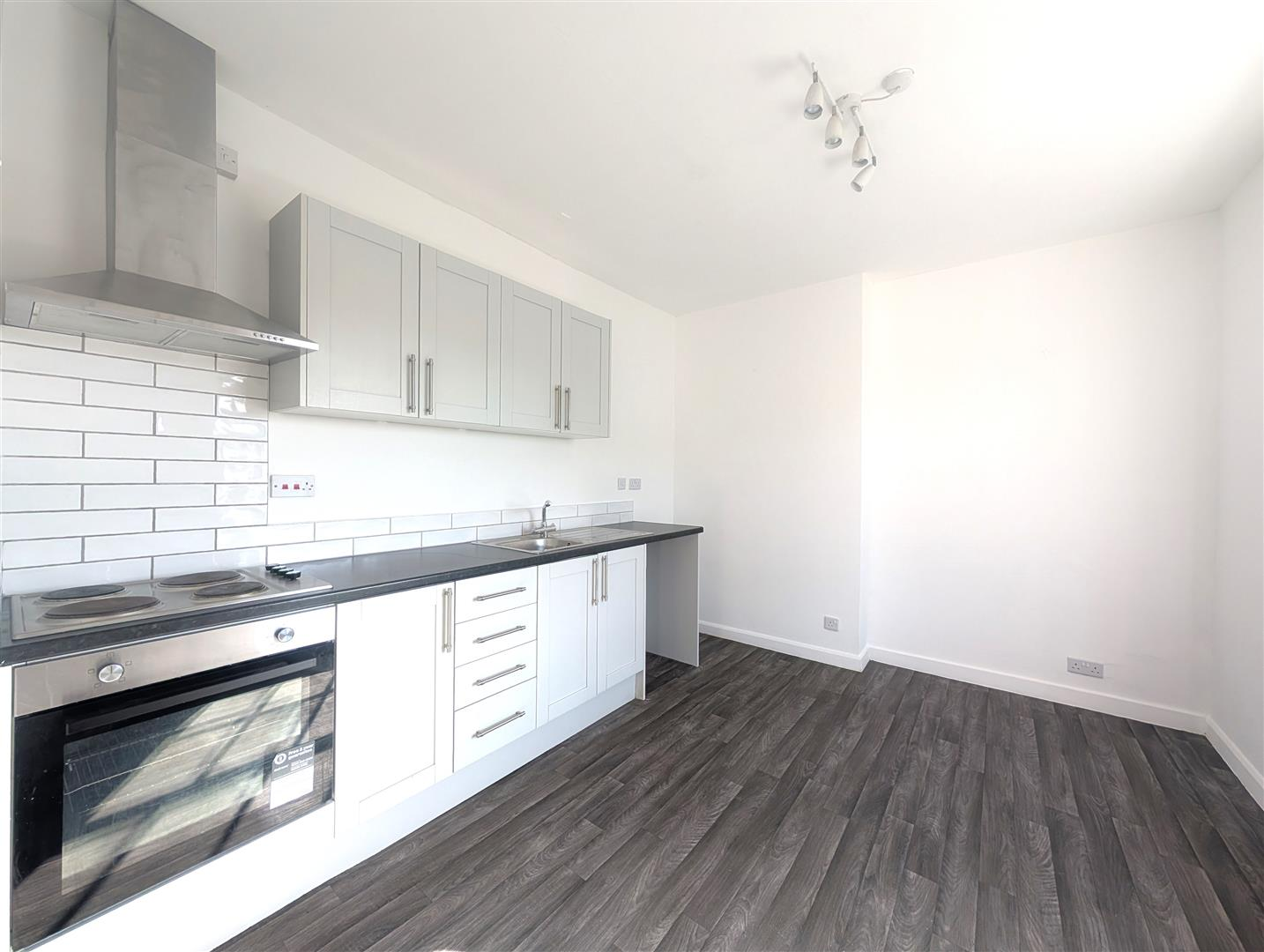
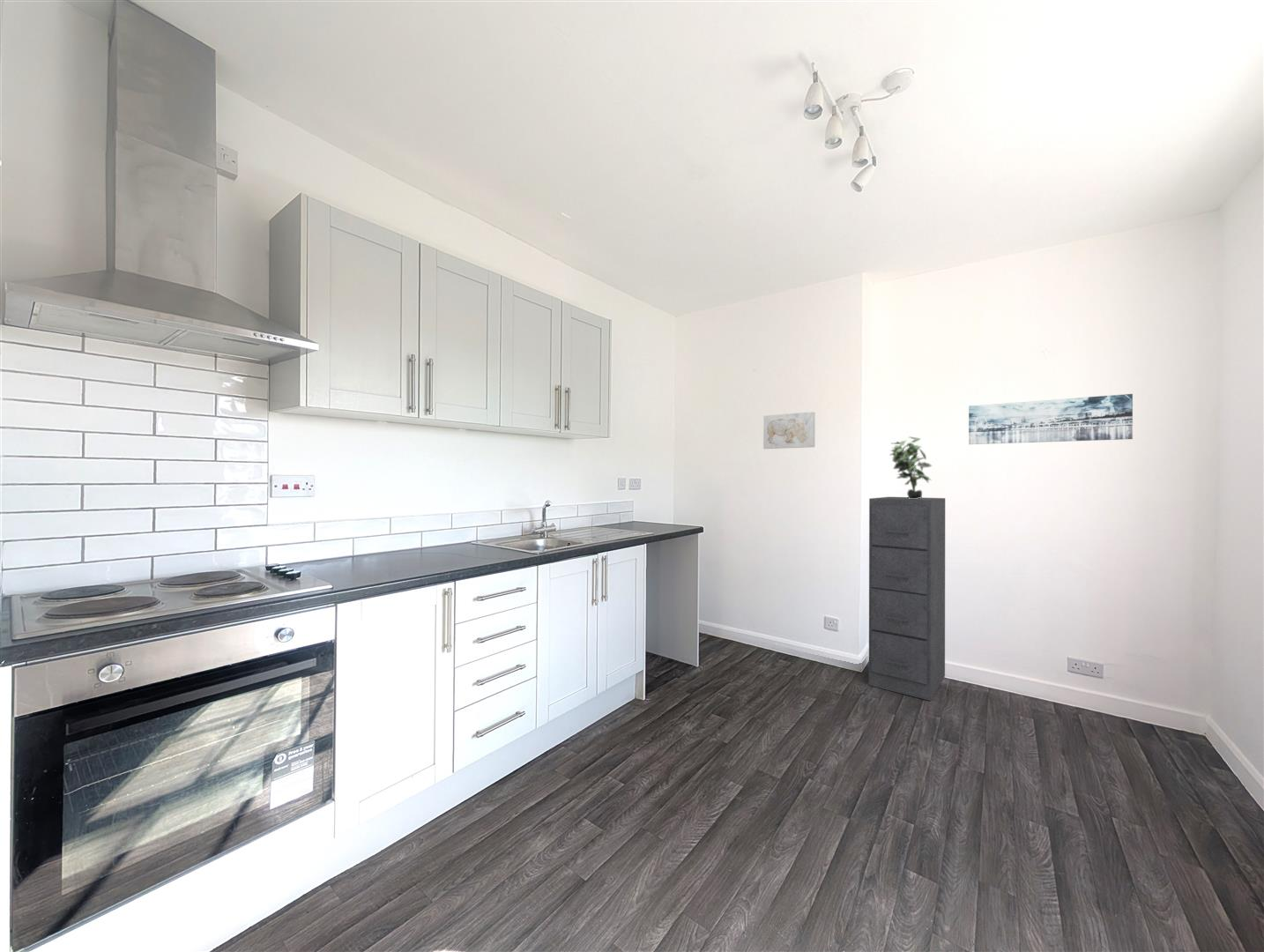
+ wall art [762,411,816,450]
+ potted plant [889,436,933,499]
+ wall art [968,393,1134,445]
+ filing cabinet [868,496,946,702]
